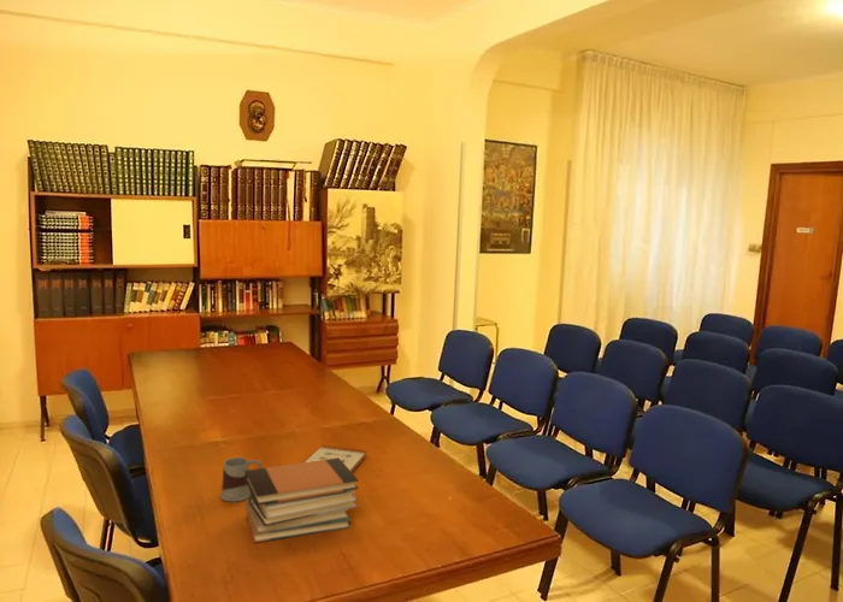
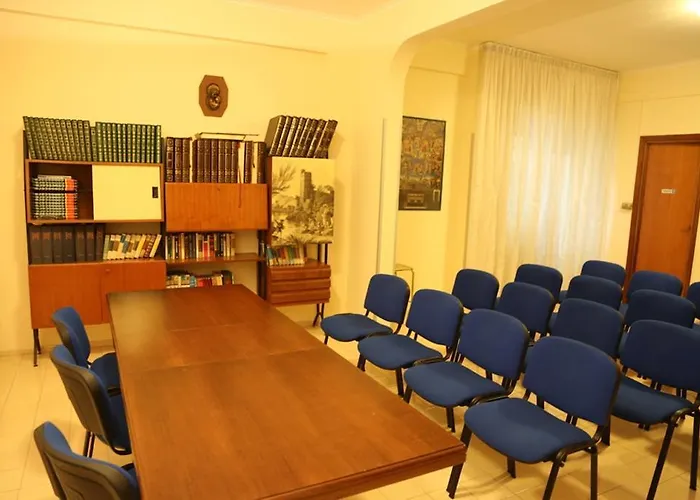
- mug [219,456,264,502]
- book stack [244,458,360,544]
- notepad [303,444,367,473]
